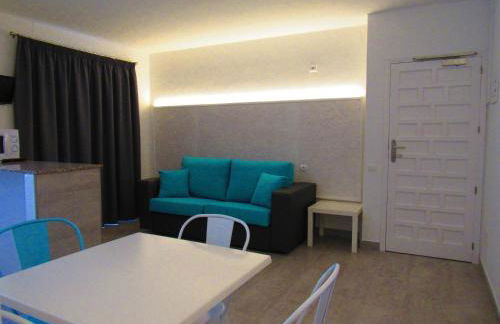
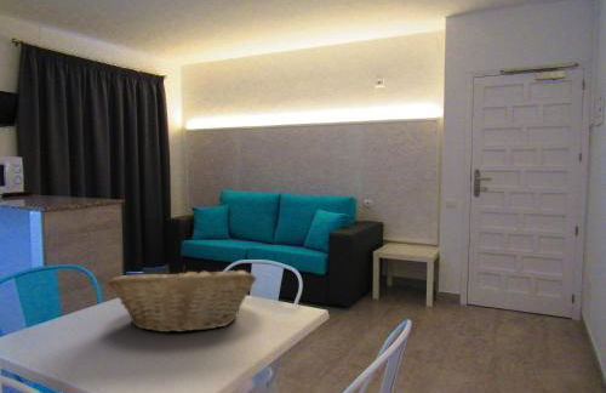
+ fruit basket [107,264,257,334]
